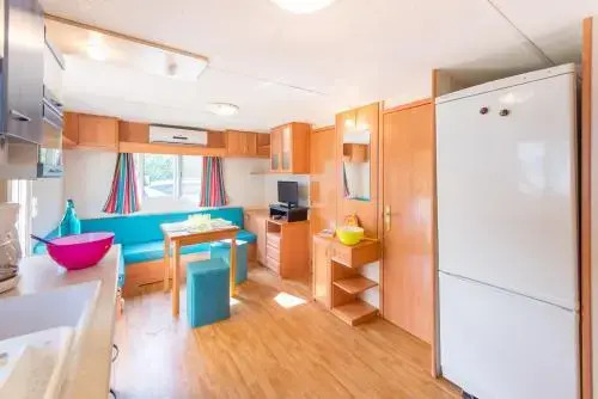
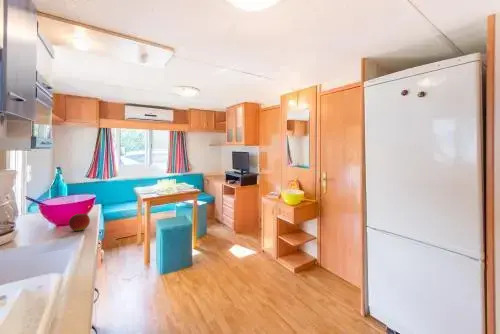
+ apple [68,213,91,232]
